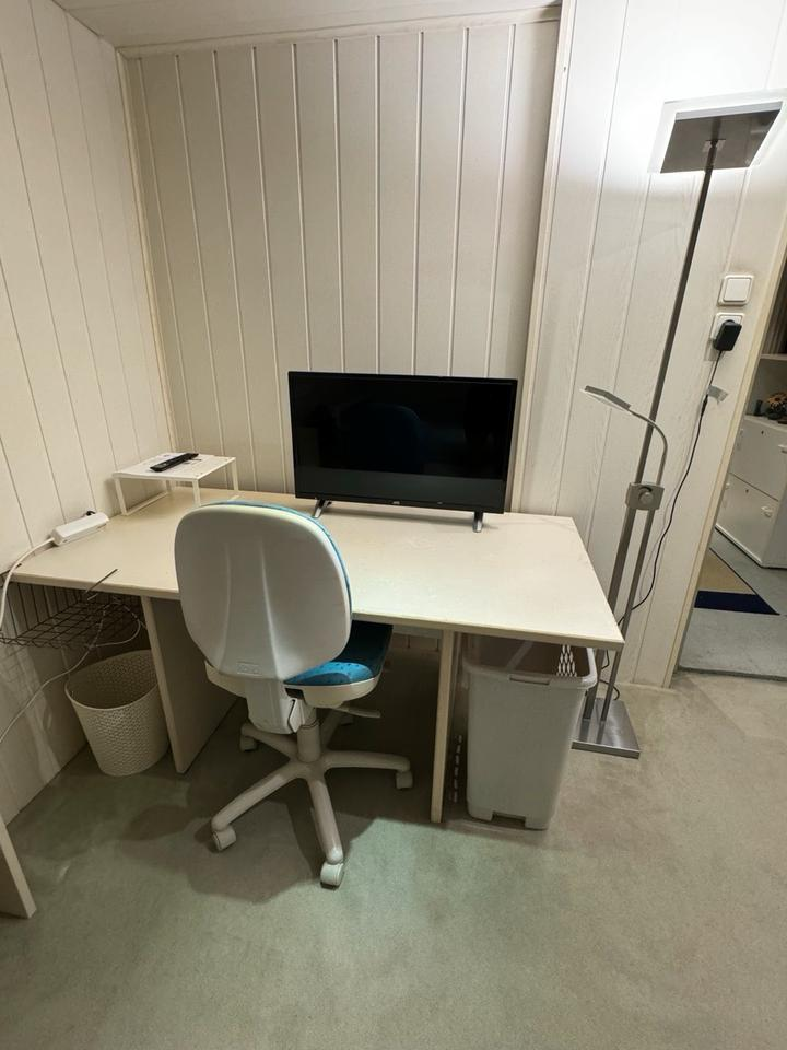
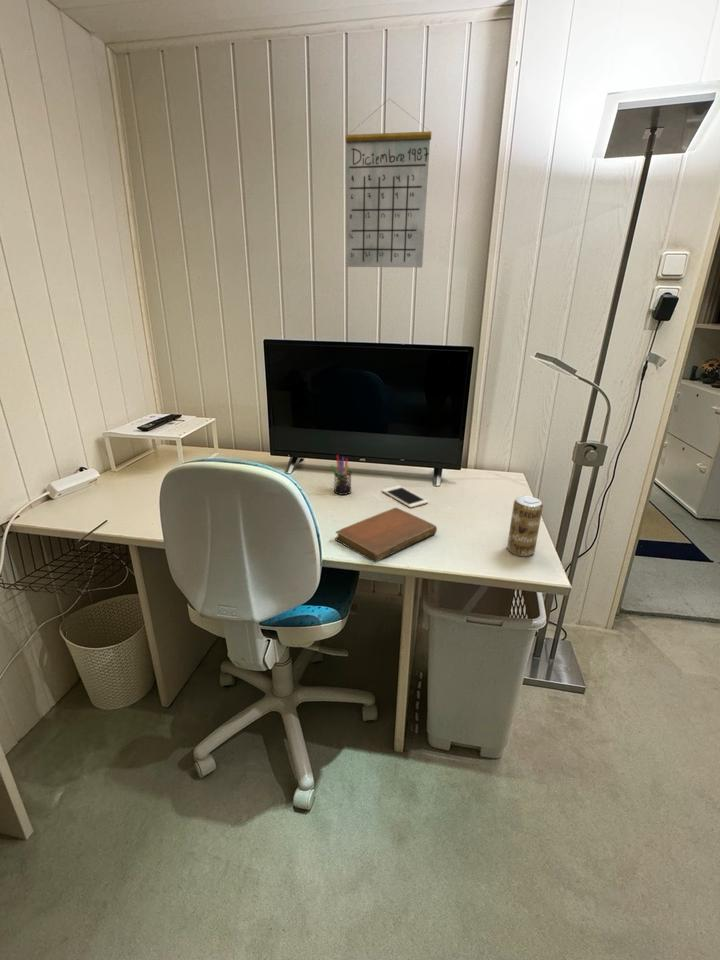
+ notebook [334,507,438,563]
+ calendar [345,98,432,269]
+ pen holder [330,454,353,496]
+ cell phone [381,485,429,509]
+ beverage can [506,495,544,557]
